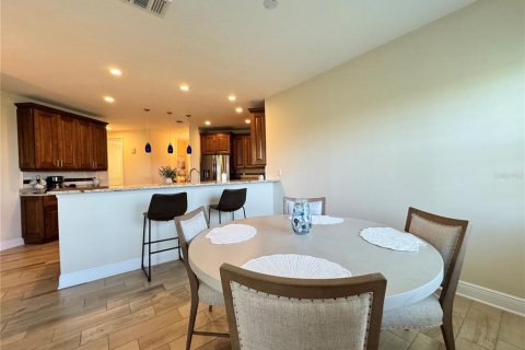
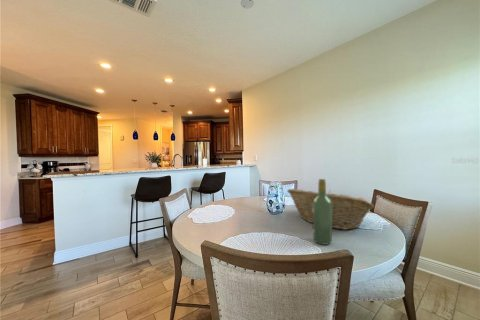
+ fruit basket [286,188,375,231]
+ wine bottle [312,178,333,246]
